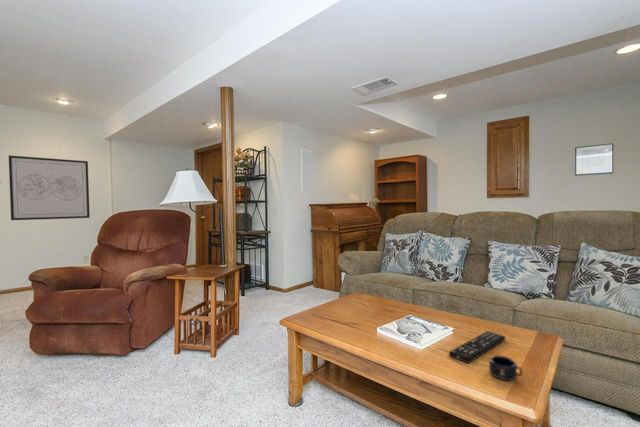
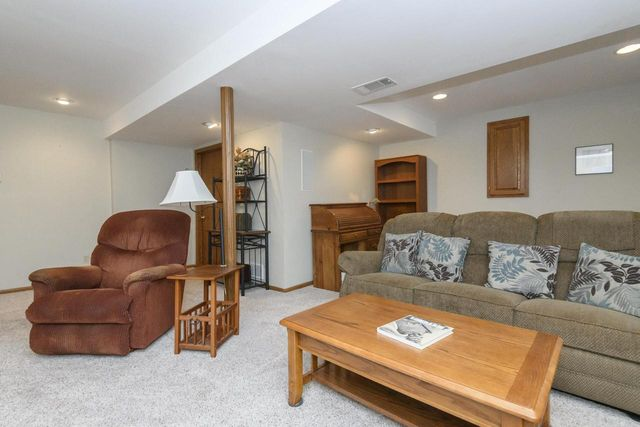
- wall art [8,154,91,221]
- remote control [448,330,506,364]
- mug [488,354,523,381]
